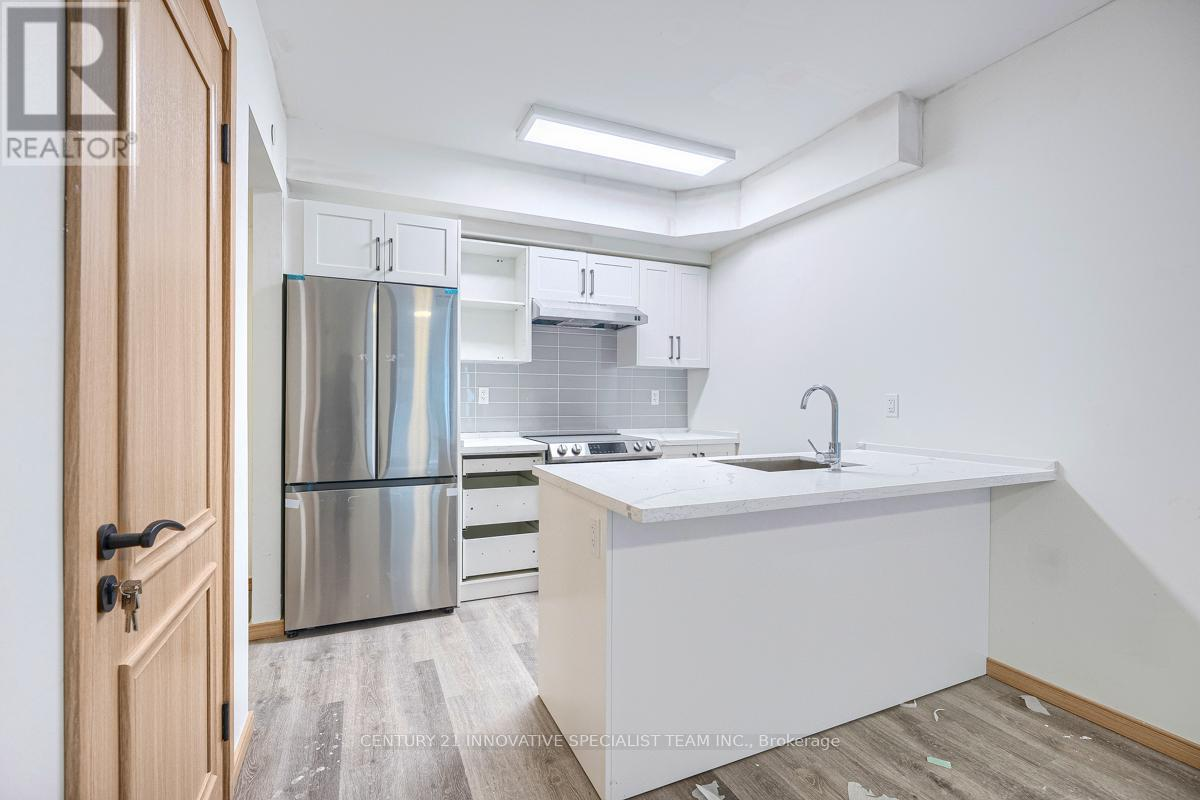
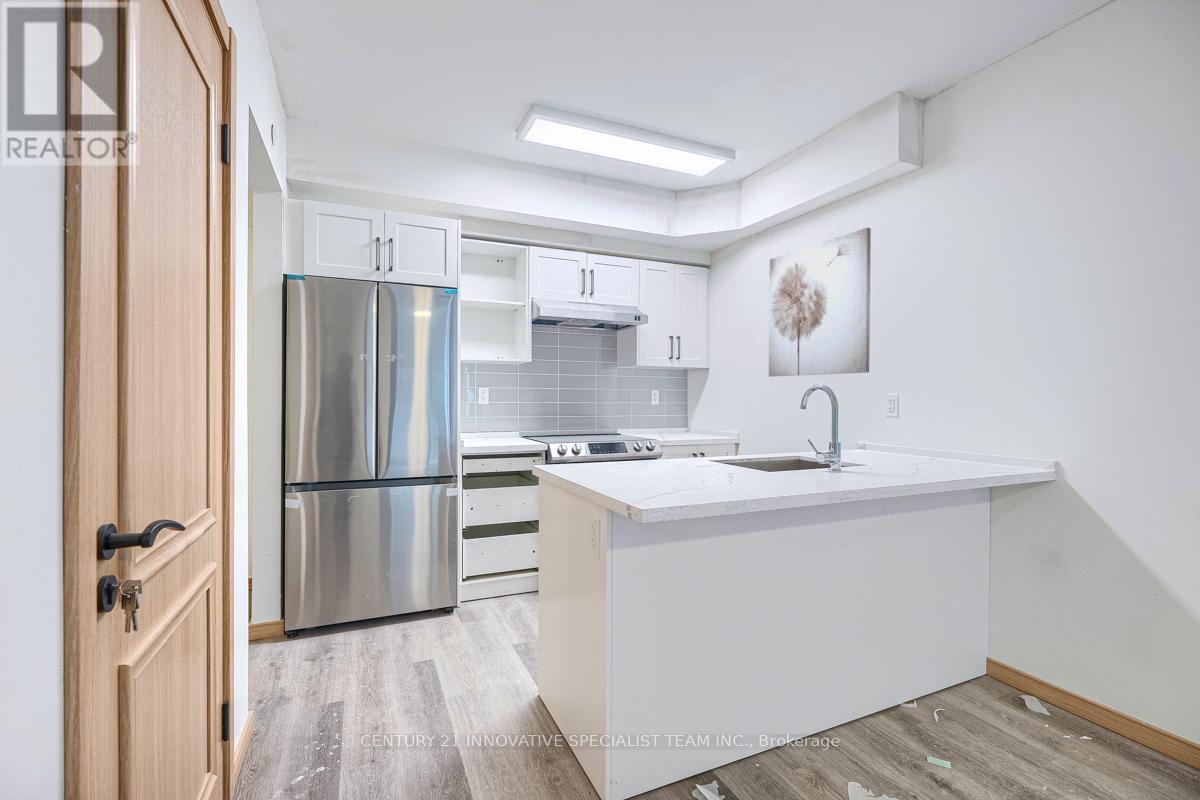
+ wall art [768,227,872,378]
